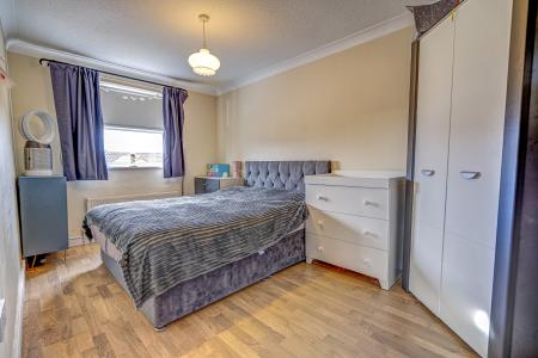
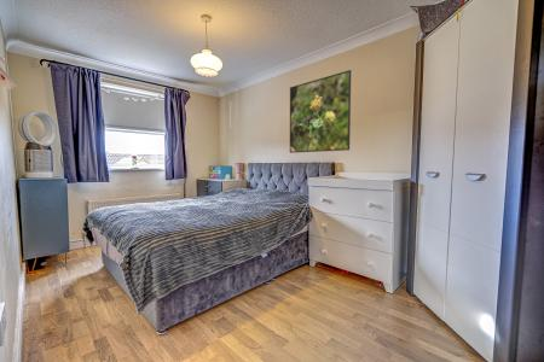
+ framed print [289,69,352,154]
